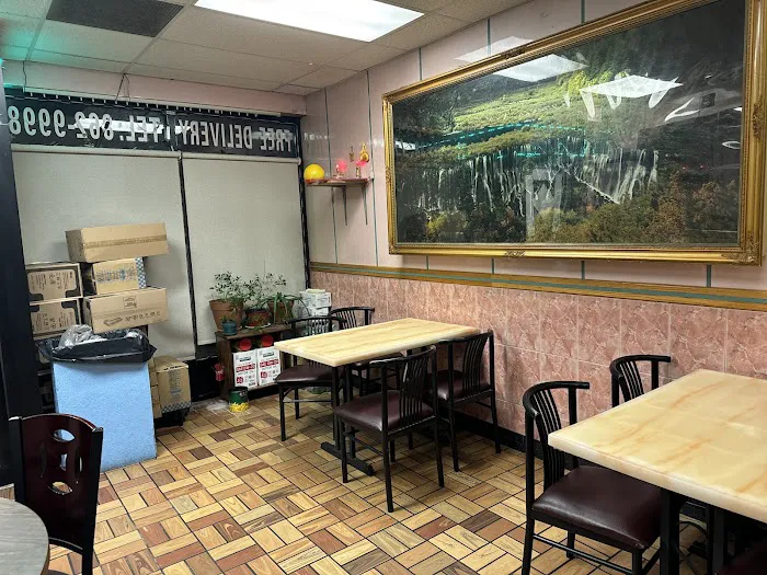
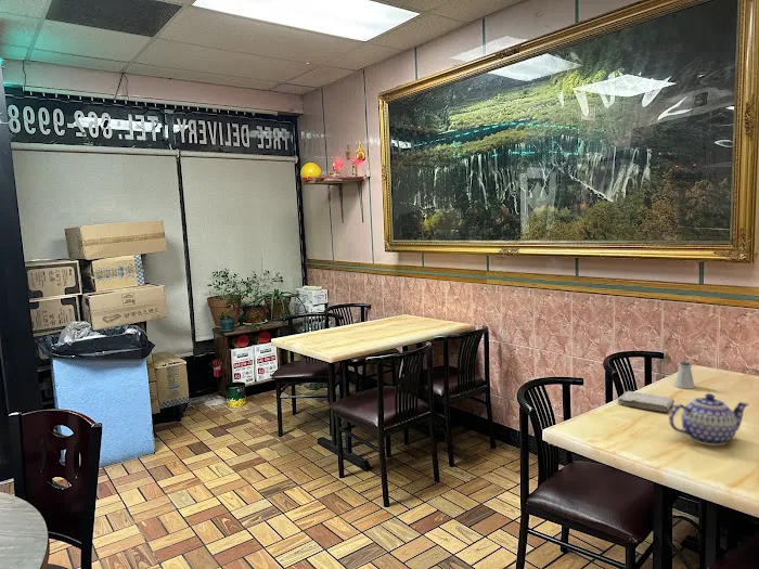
+ saltshaker [674,361,696,390]
+ washcloth [617,390,676,413]
+ teapot [668,392,750,447]
